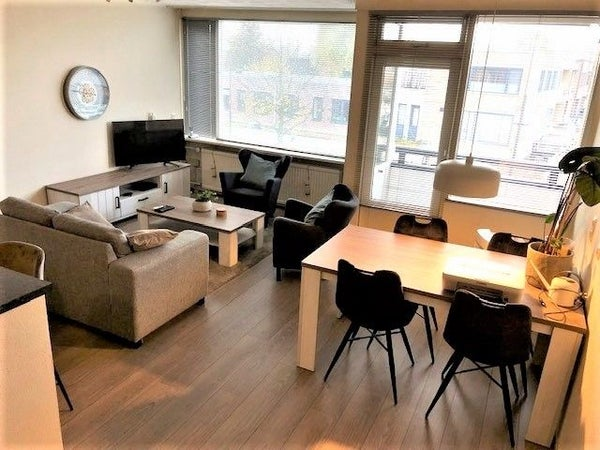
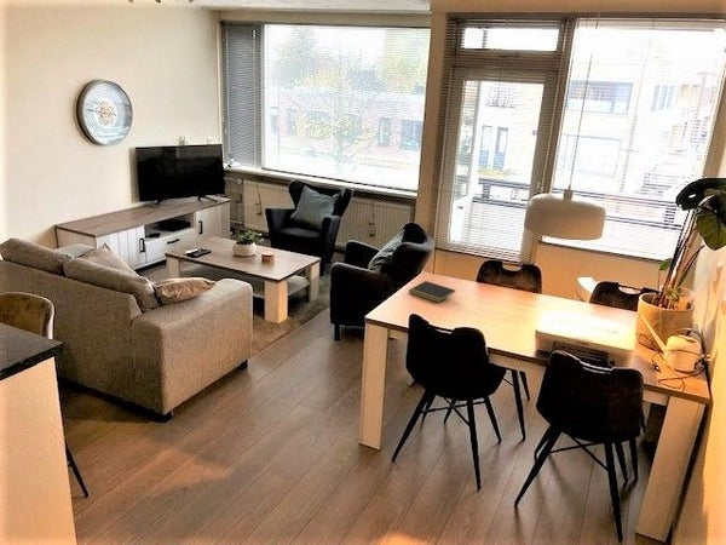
+ notepad [408,280,456,303]
